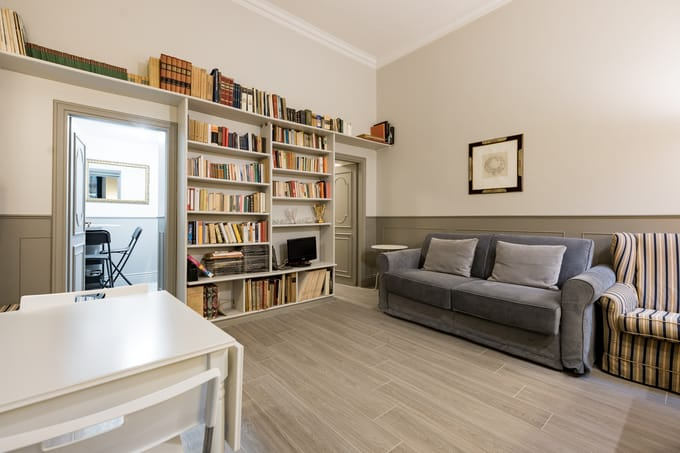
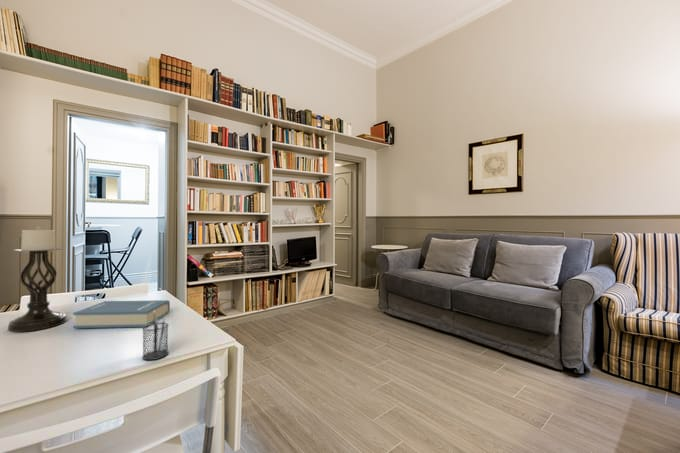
+ pencil holder [141,310,169,361]
+ candle holder [7,225,67,333]
+ hardback book [72,299,171,329]
